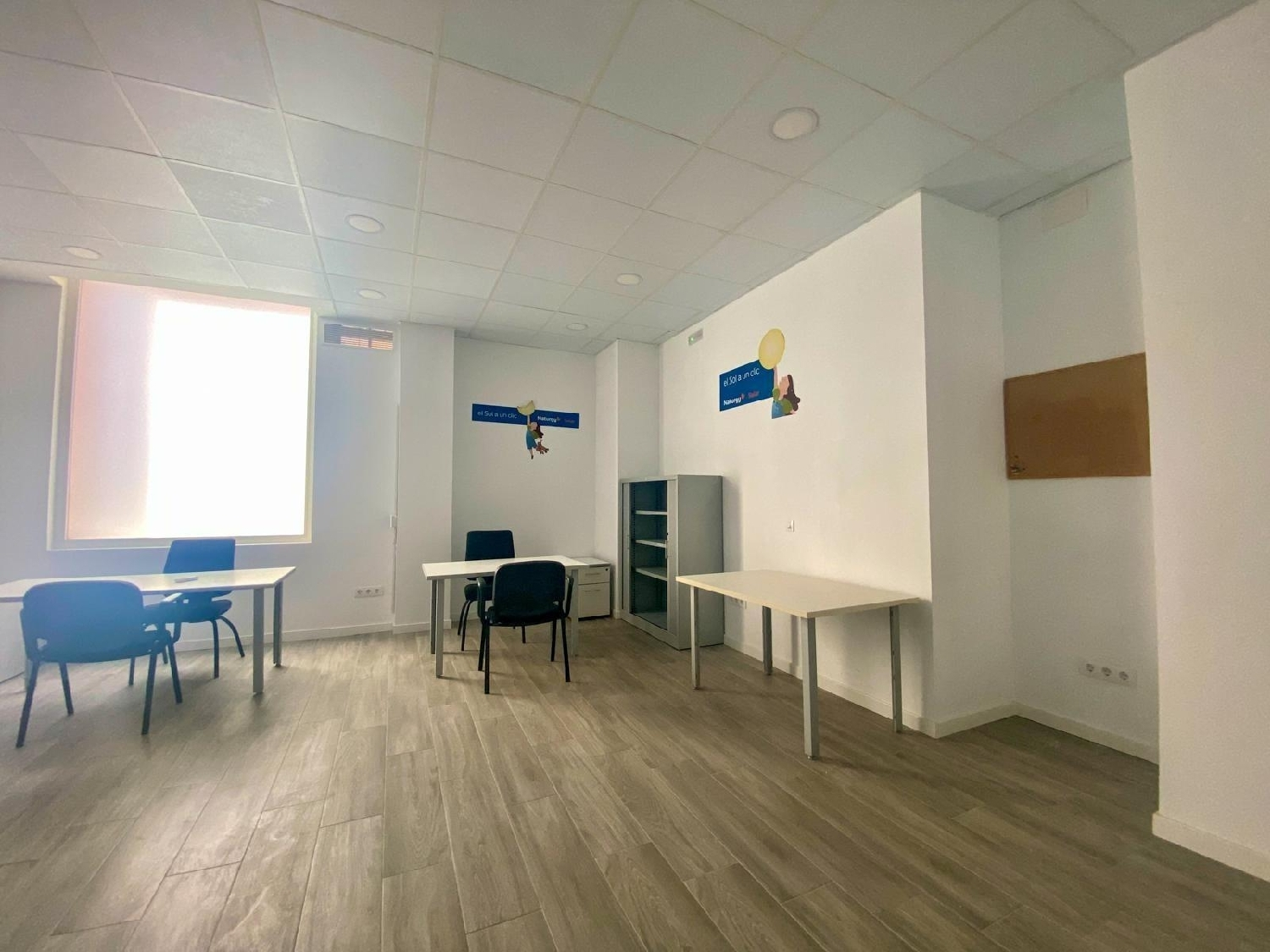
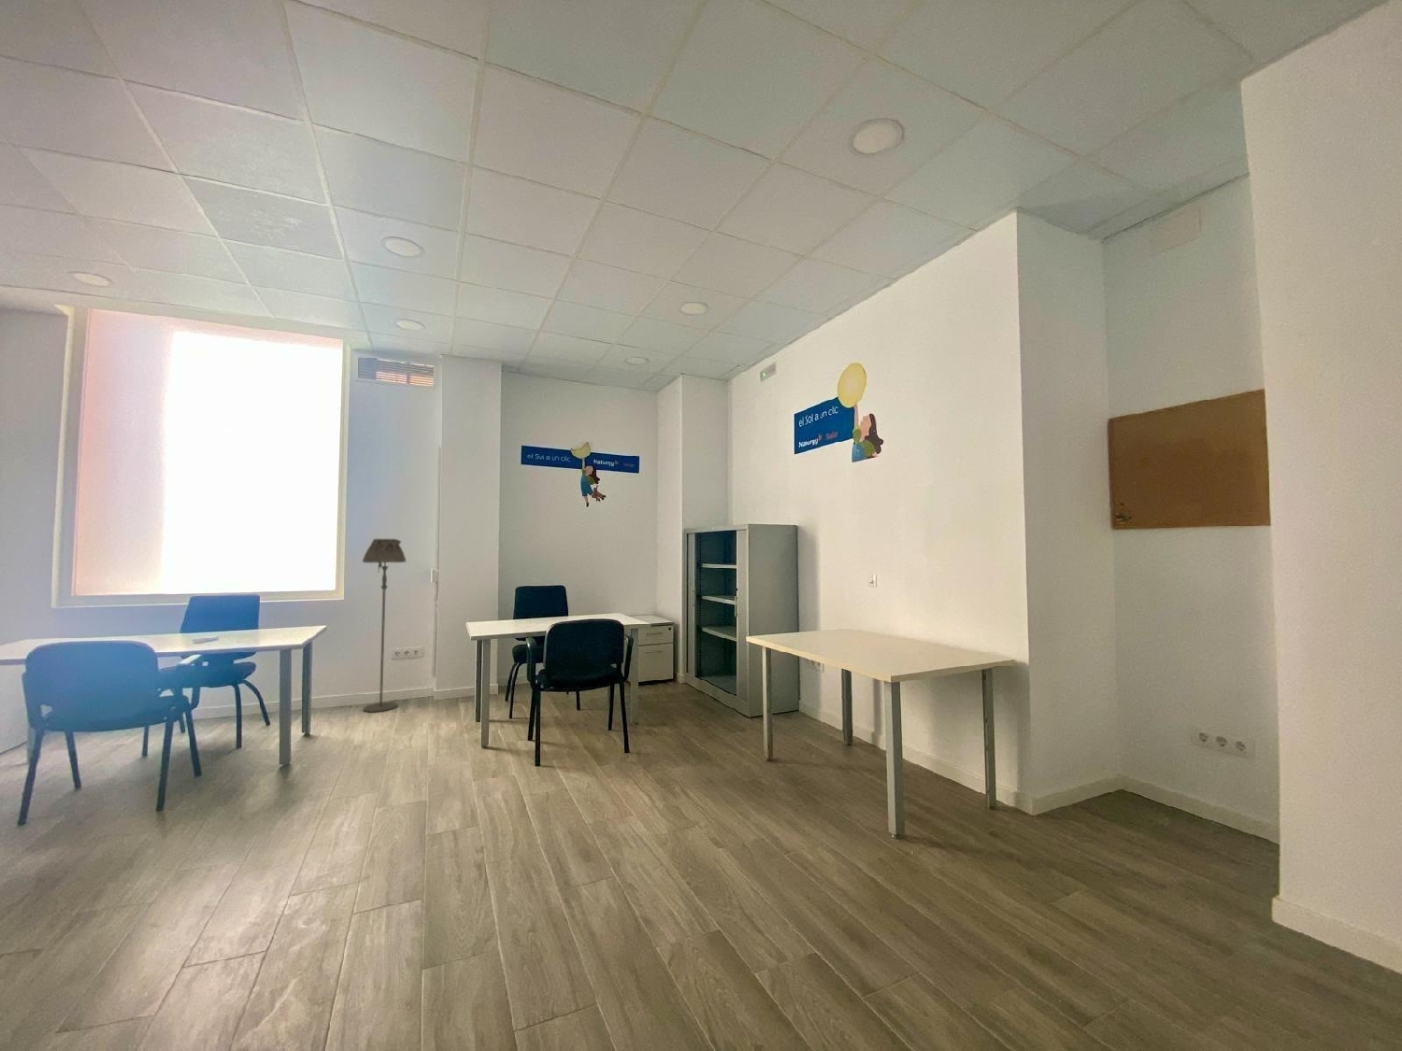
+ floor lamp [362,538,406,714]
